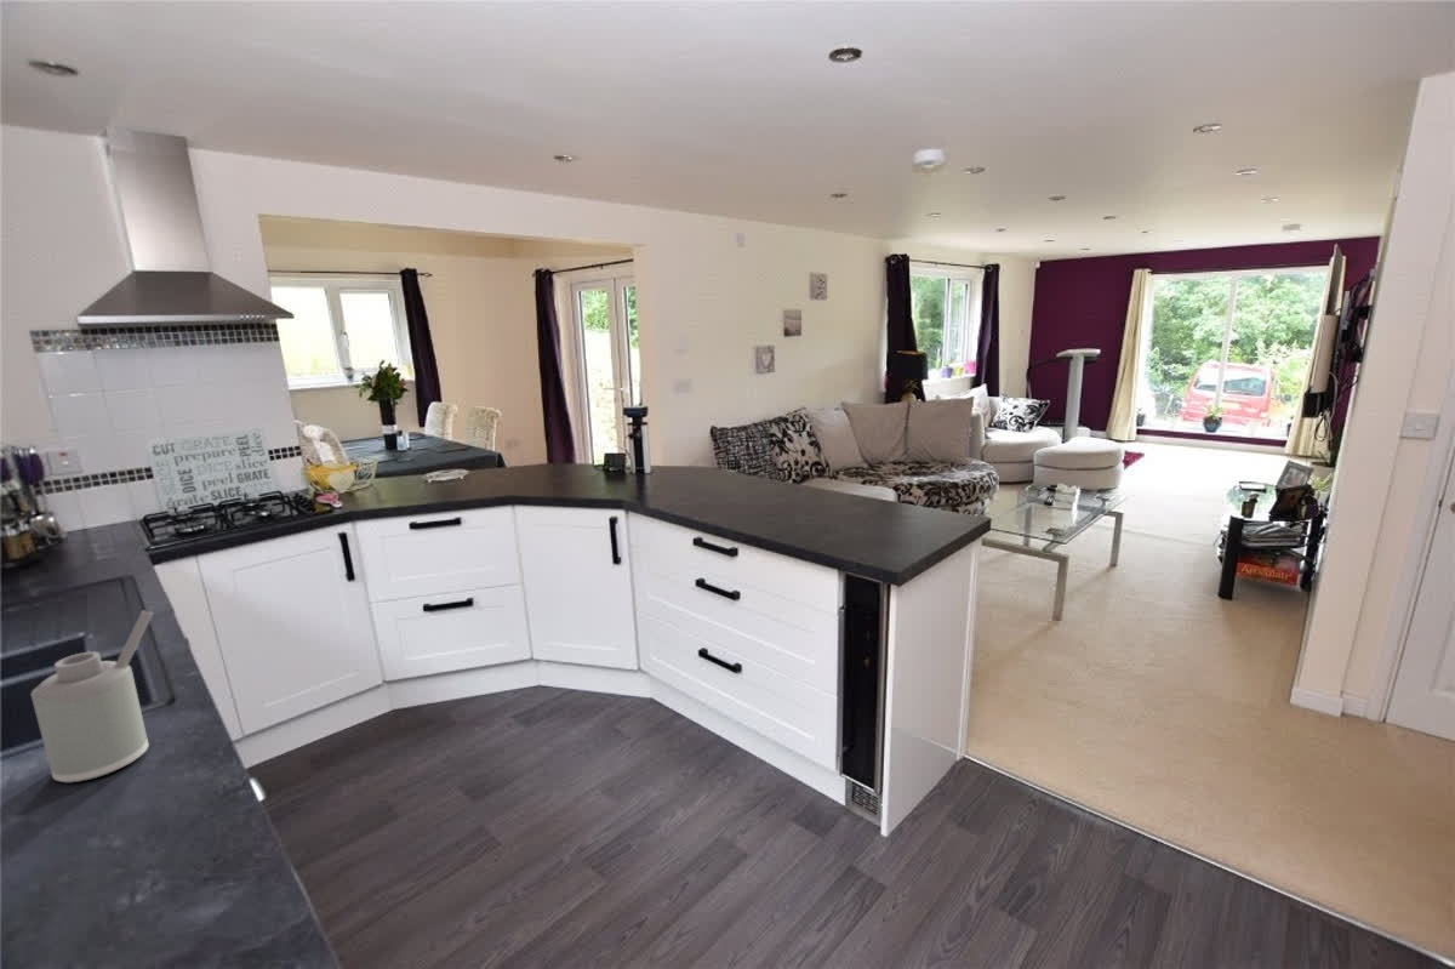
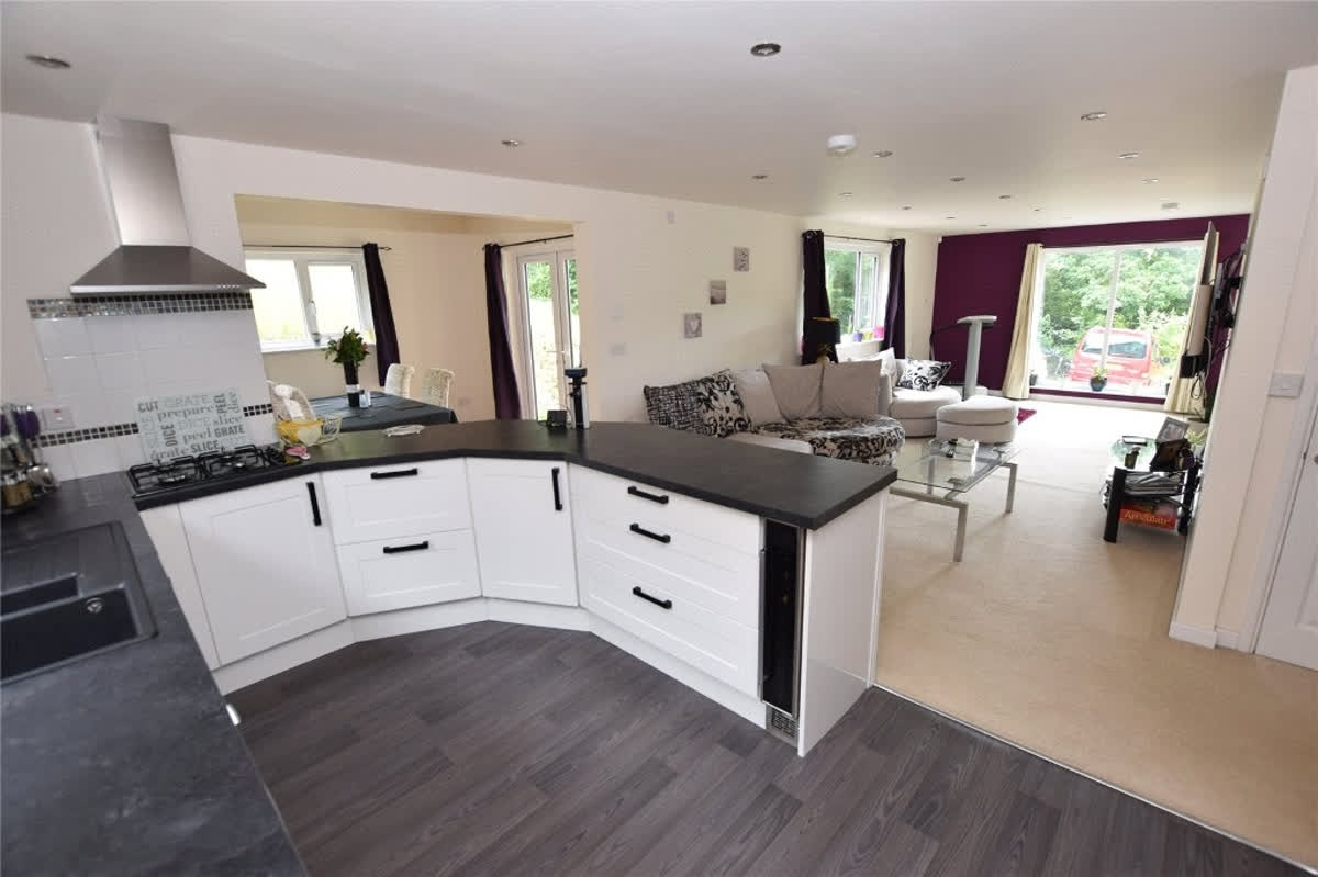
- soap dispenser [30,610,154,785]
